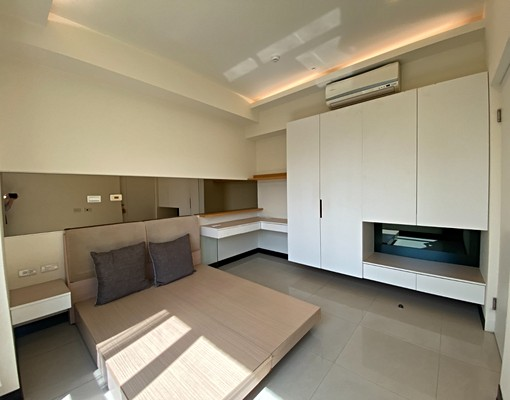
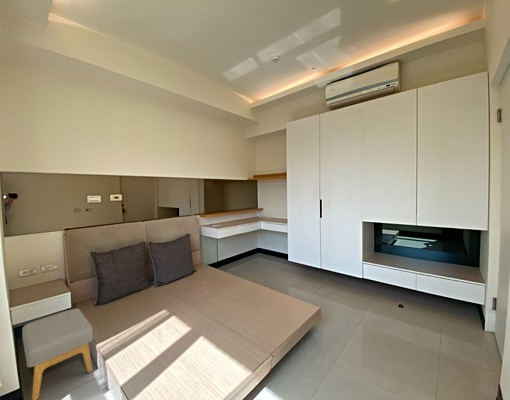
+ footstool [21,308,94,400]
